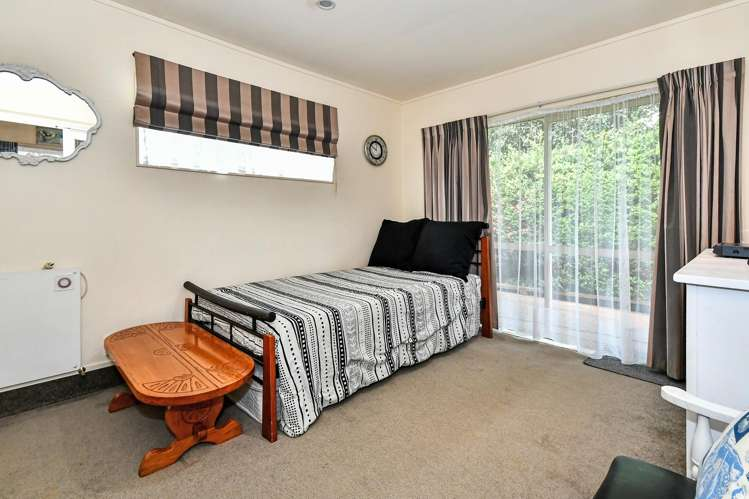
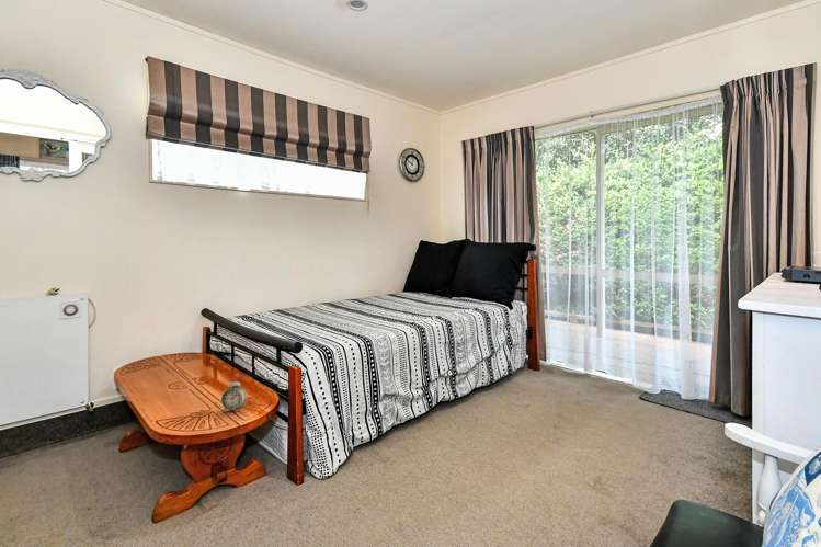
+ alarm clock [220,374,249,413]
